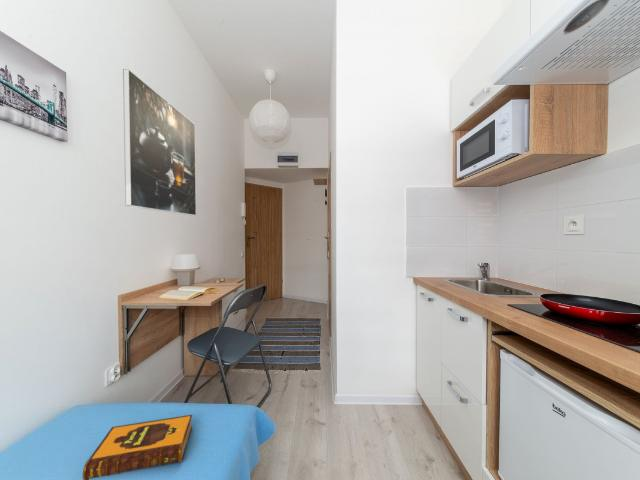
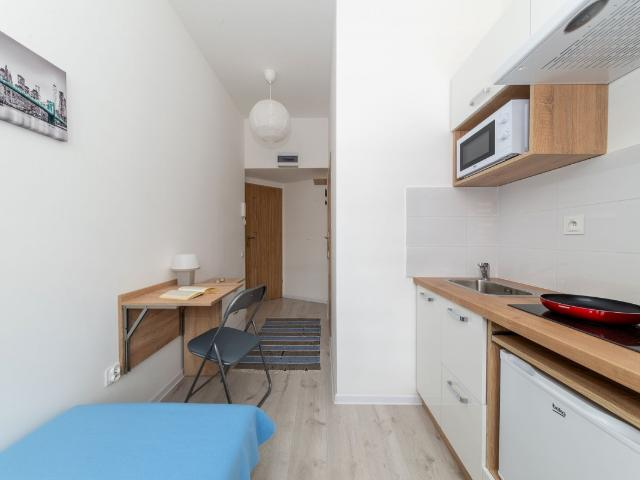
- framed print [122,68,197,216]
- hardback book [82,414,193,480]
